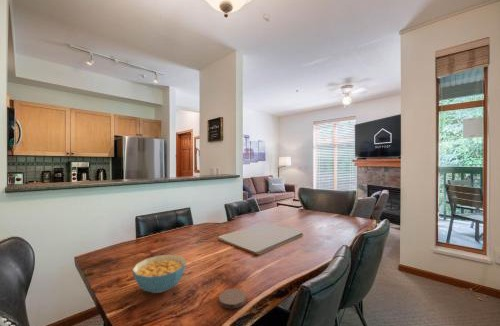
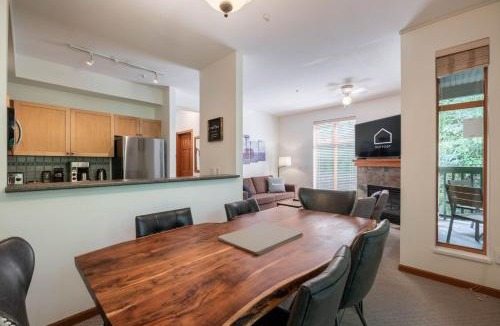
- coaster [218,288,247,309]
- cereal bowl [131,254,187,294]
